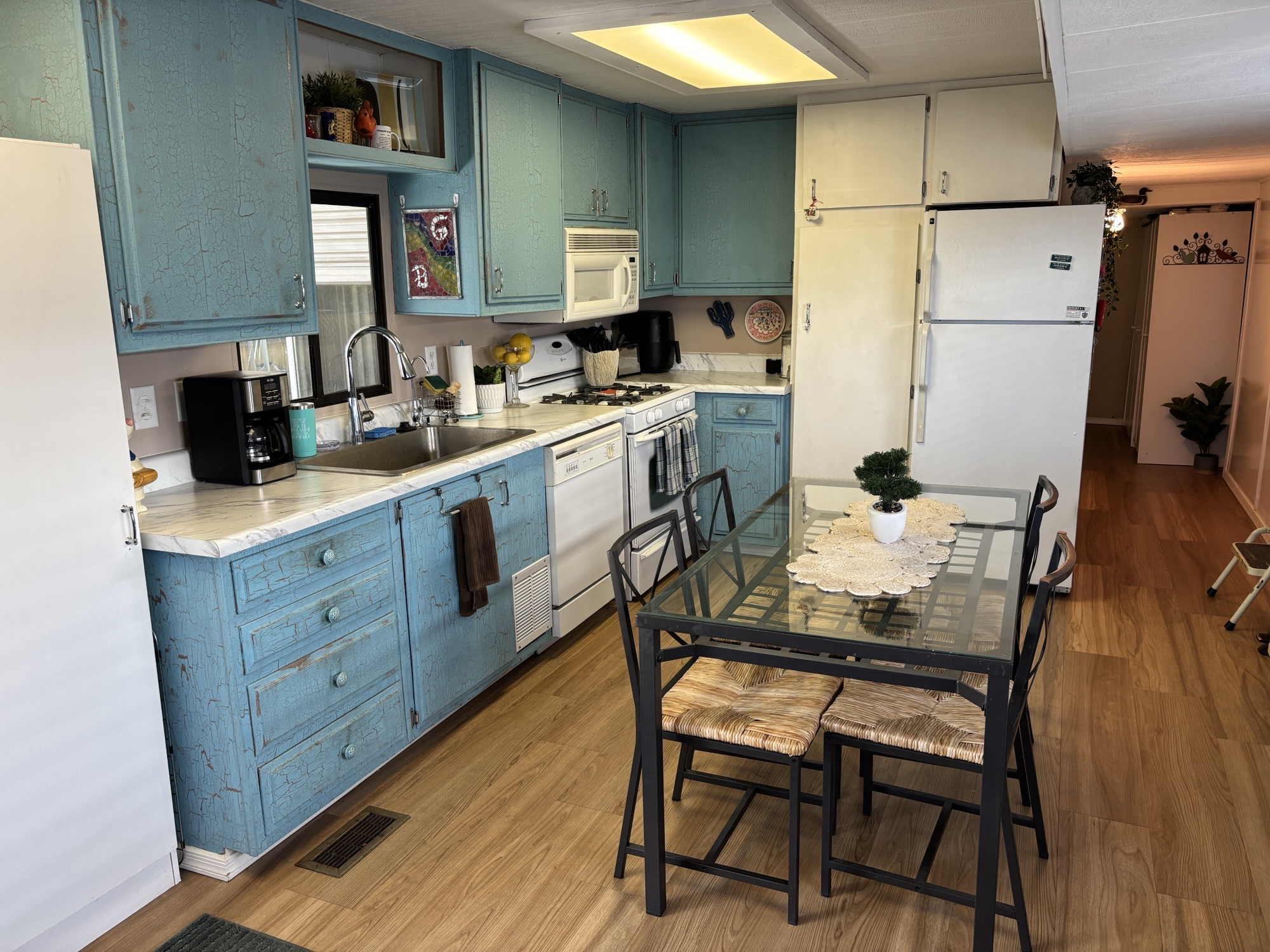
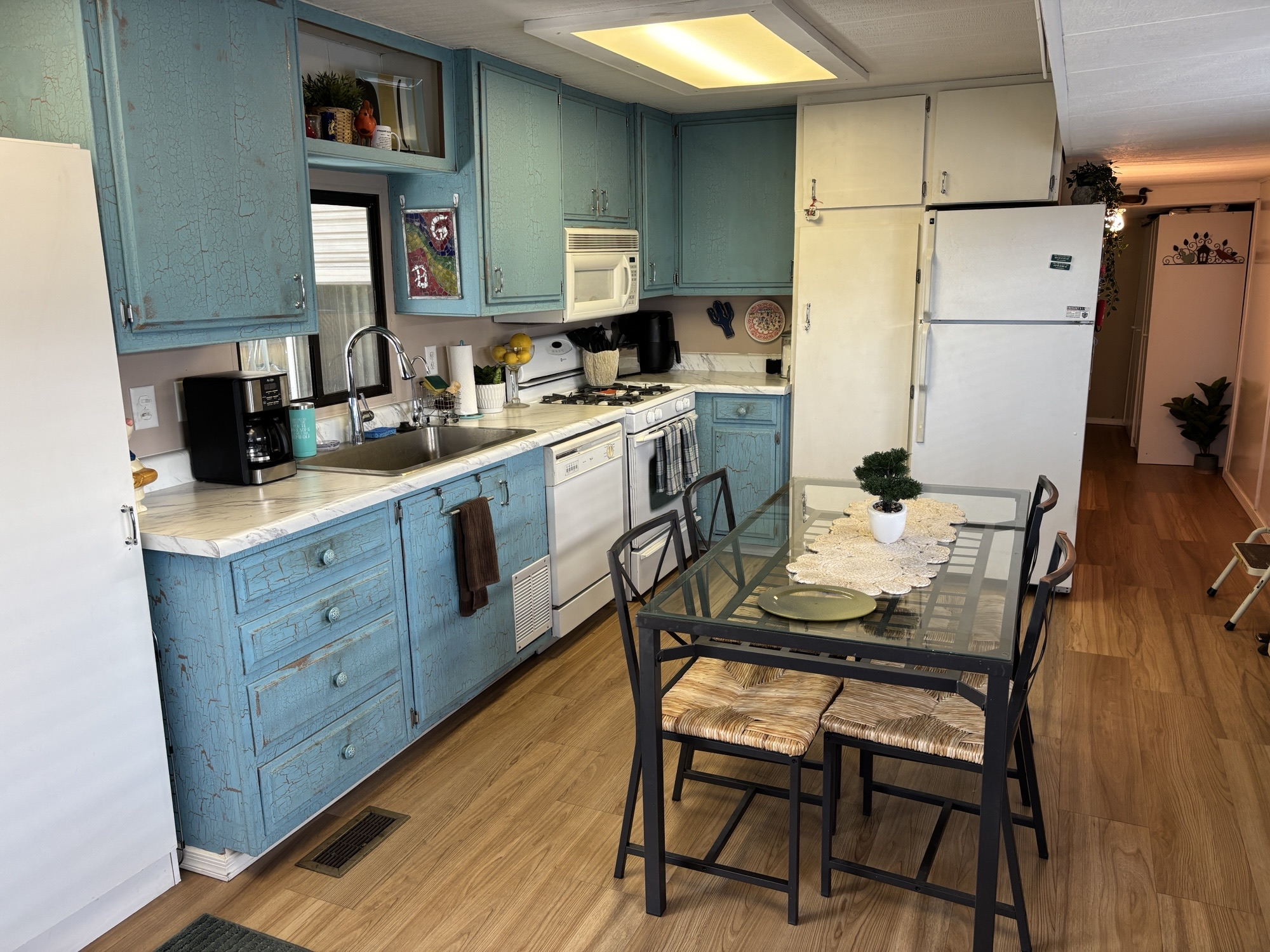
+ plate [757,584,877,621]
